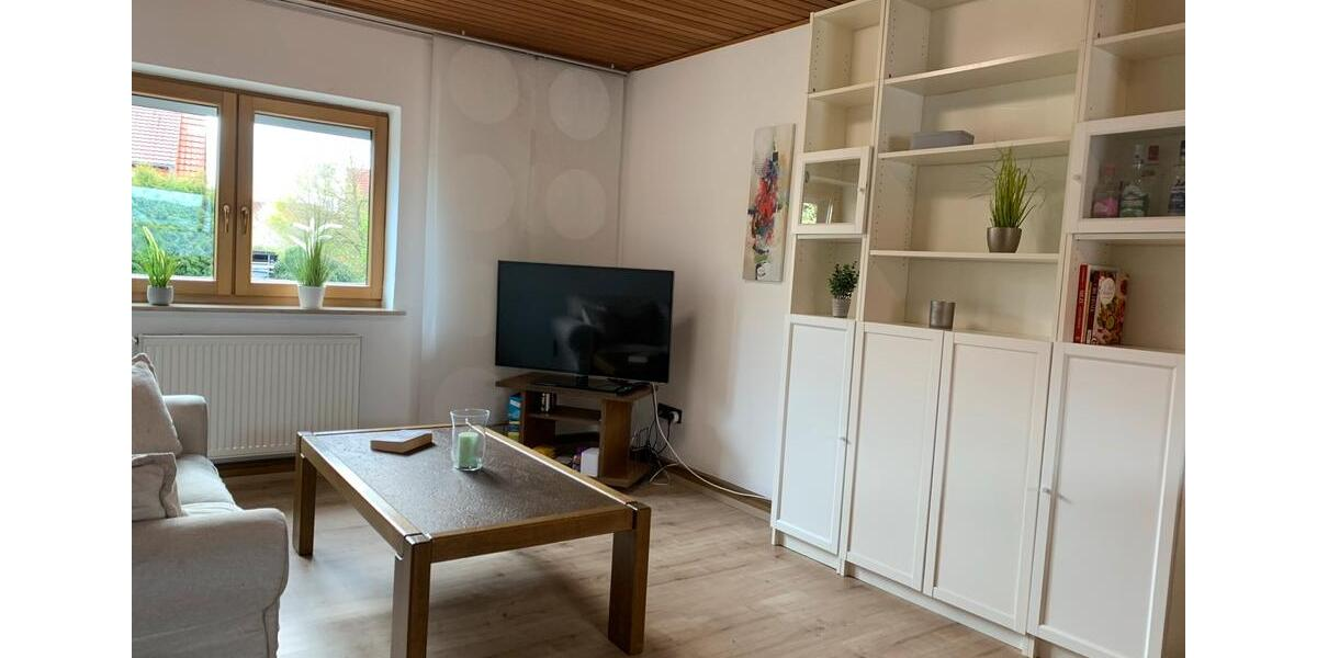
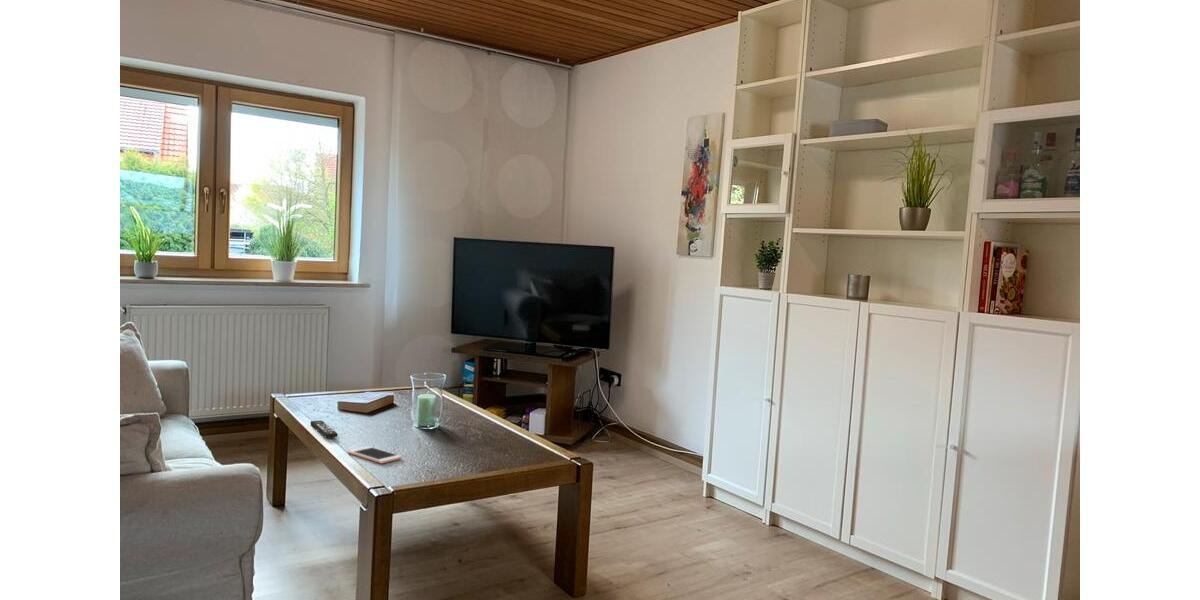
+ remote control [310,420,338,439]
+ cell phone [346,445,403,464]
